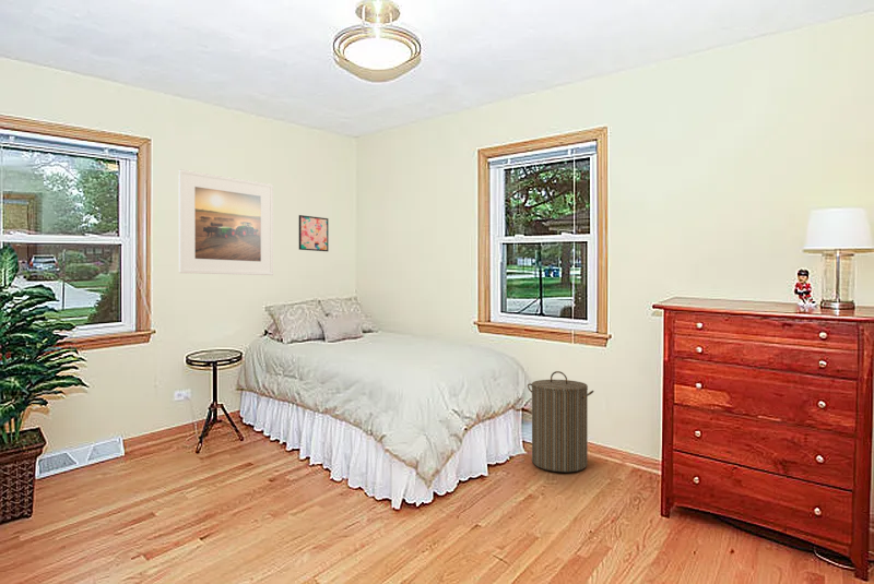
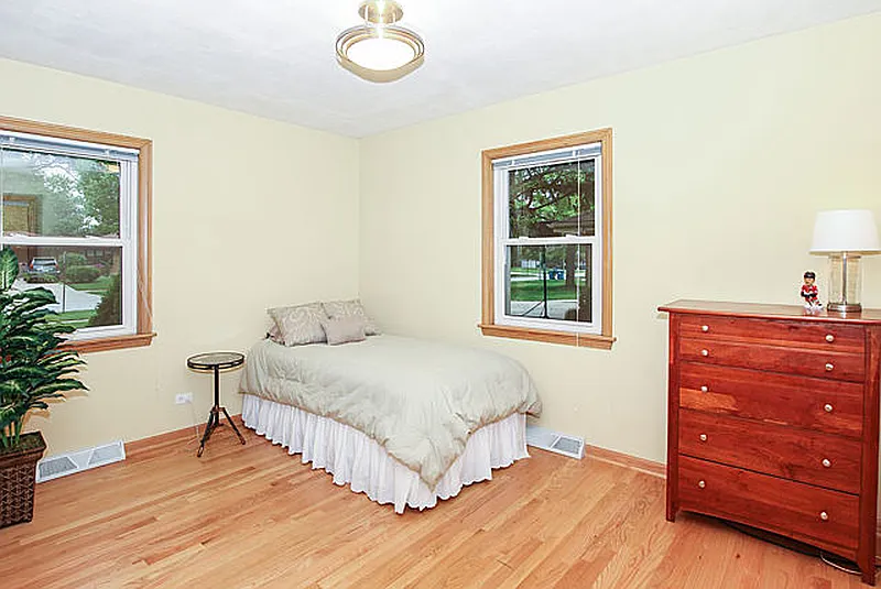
- wall art [298,214,330,252]
- laundry hamper [527,370,594,473]
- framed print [178,168,274,276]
